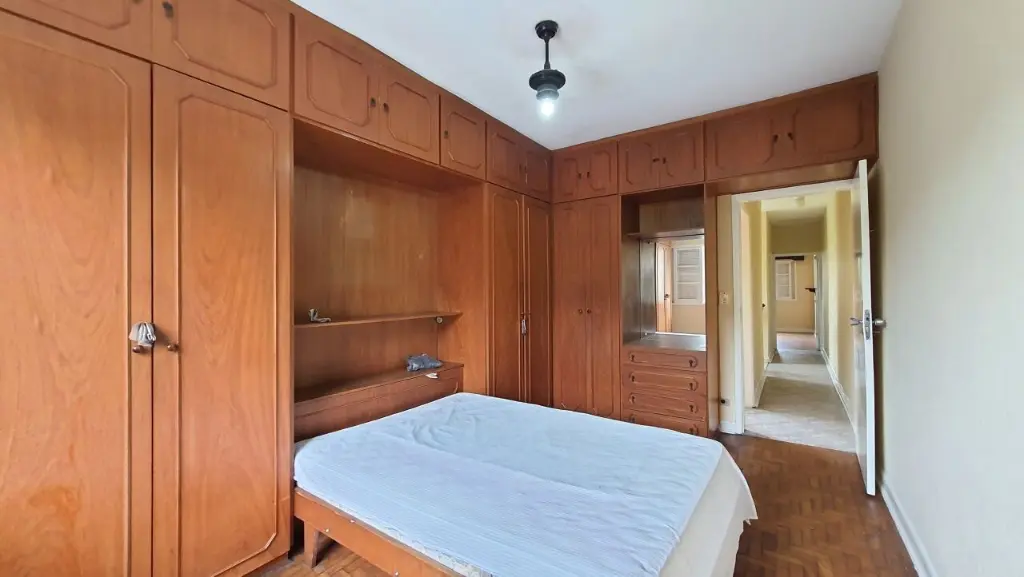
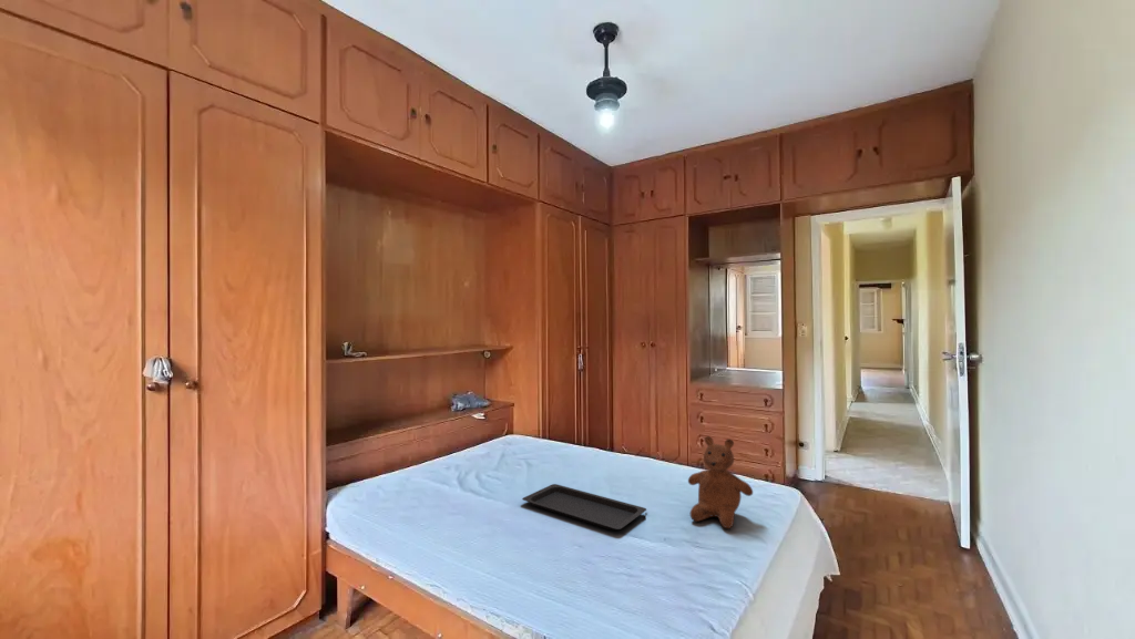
+ serving tray [521,483,647,532]
+ teddy bear [687,435,754,529]
